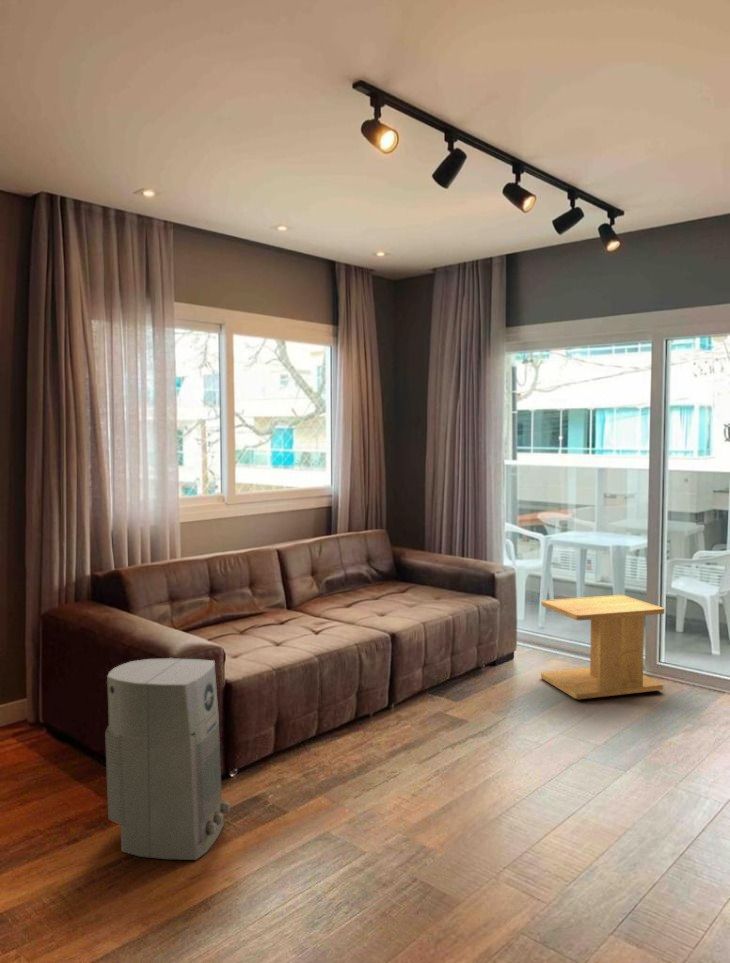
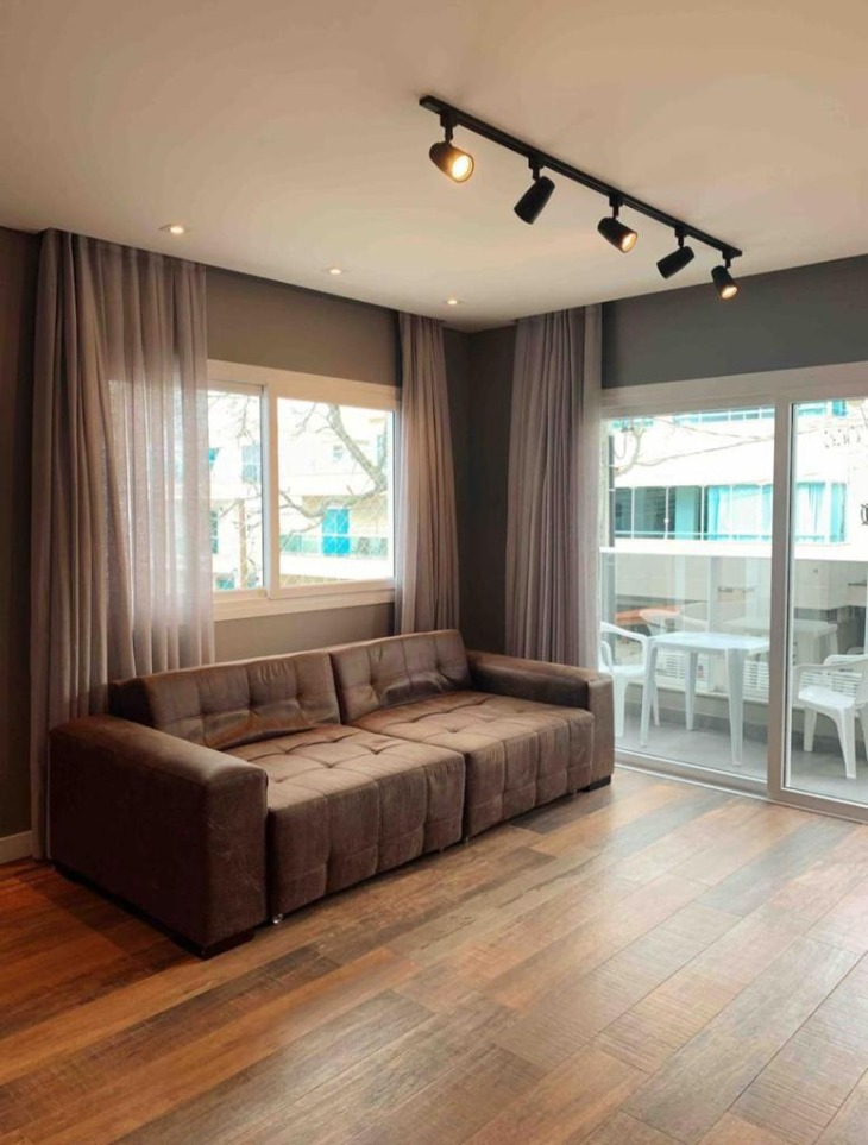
- air purifier [104,657,232,861]
- side table [540,594,665,700]
